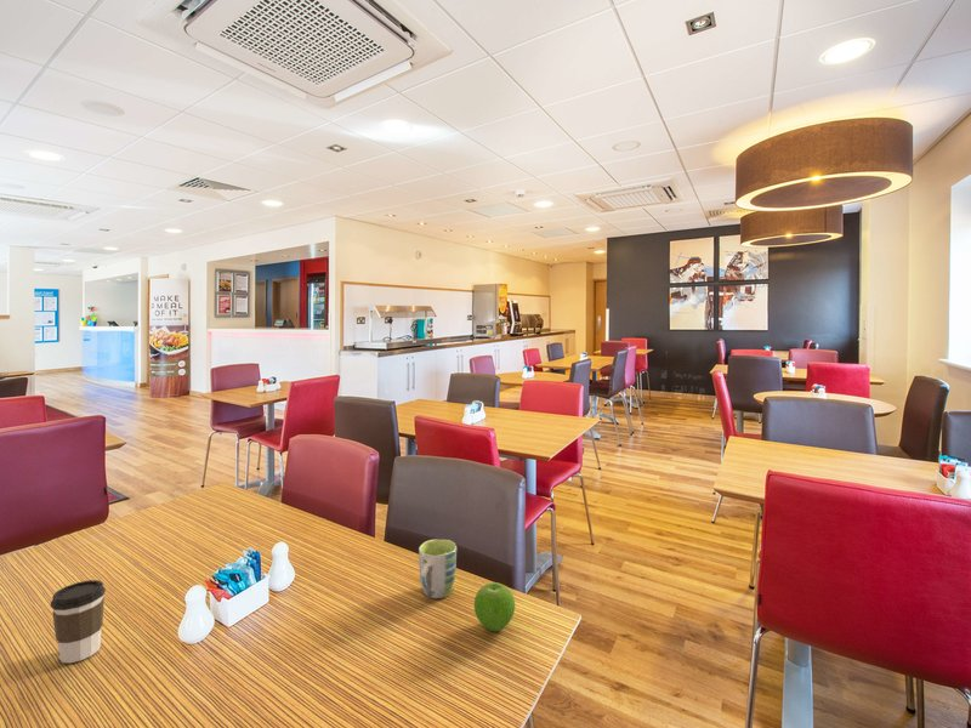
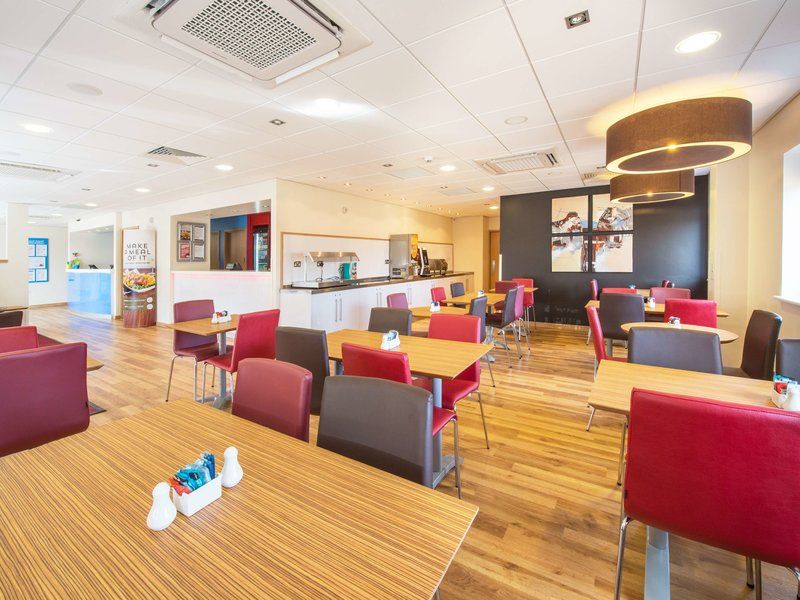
- coffee cup [50,579,107,664]
- mug [418,539,458,599]
- fruit [473,581,516,632]
